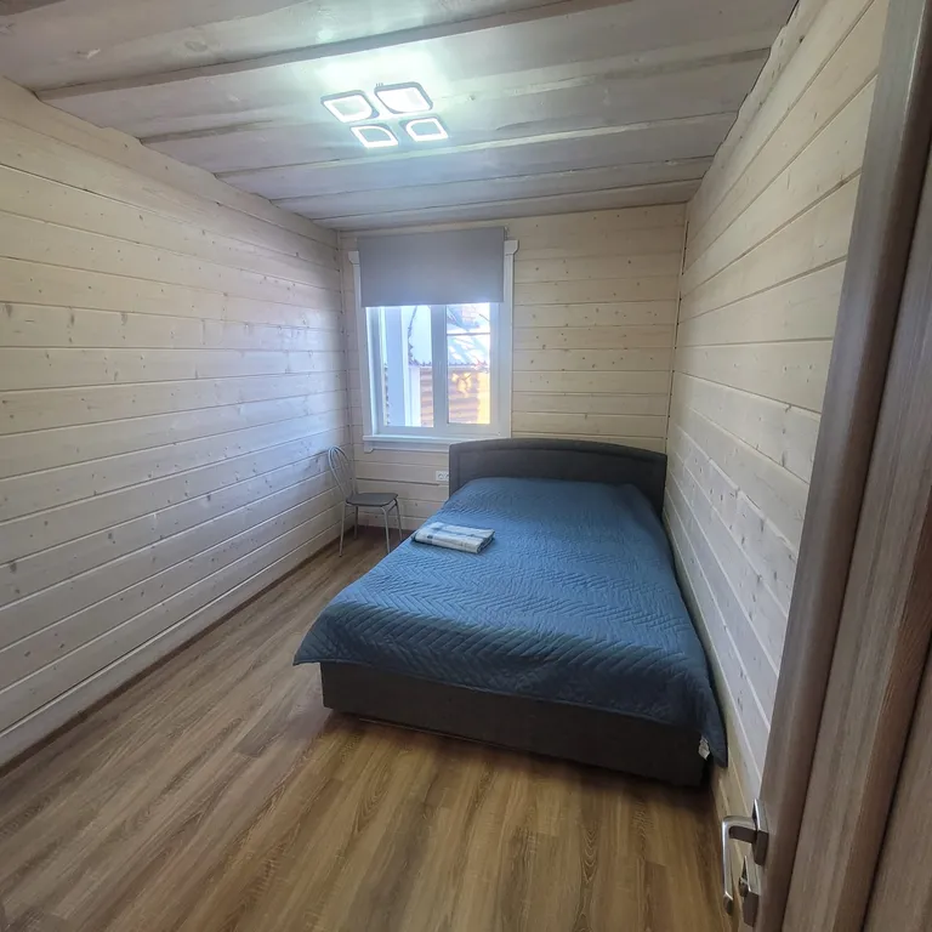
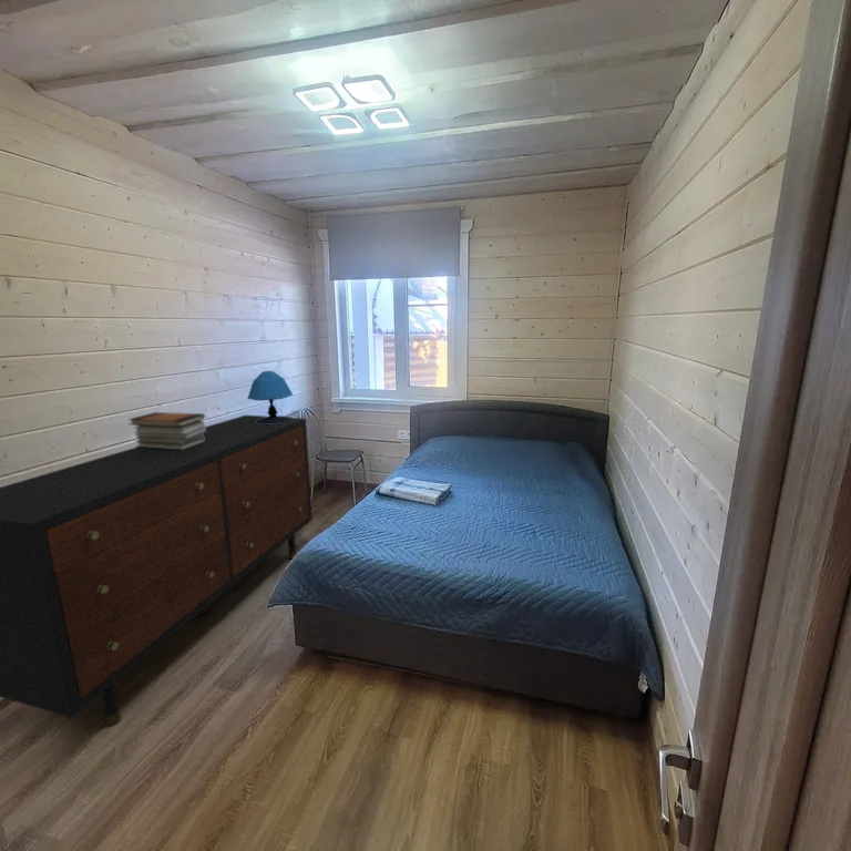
+ book stack [127,411,206,450]
+ dresser [0,414,314,727]
+ table lamp [246,370,294,423]
